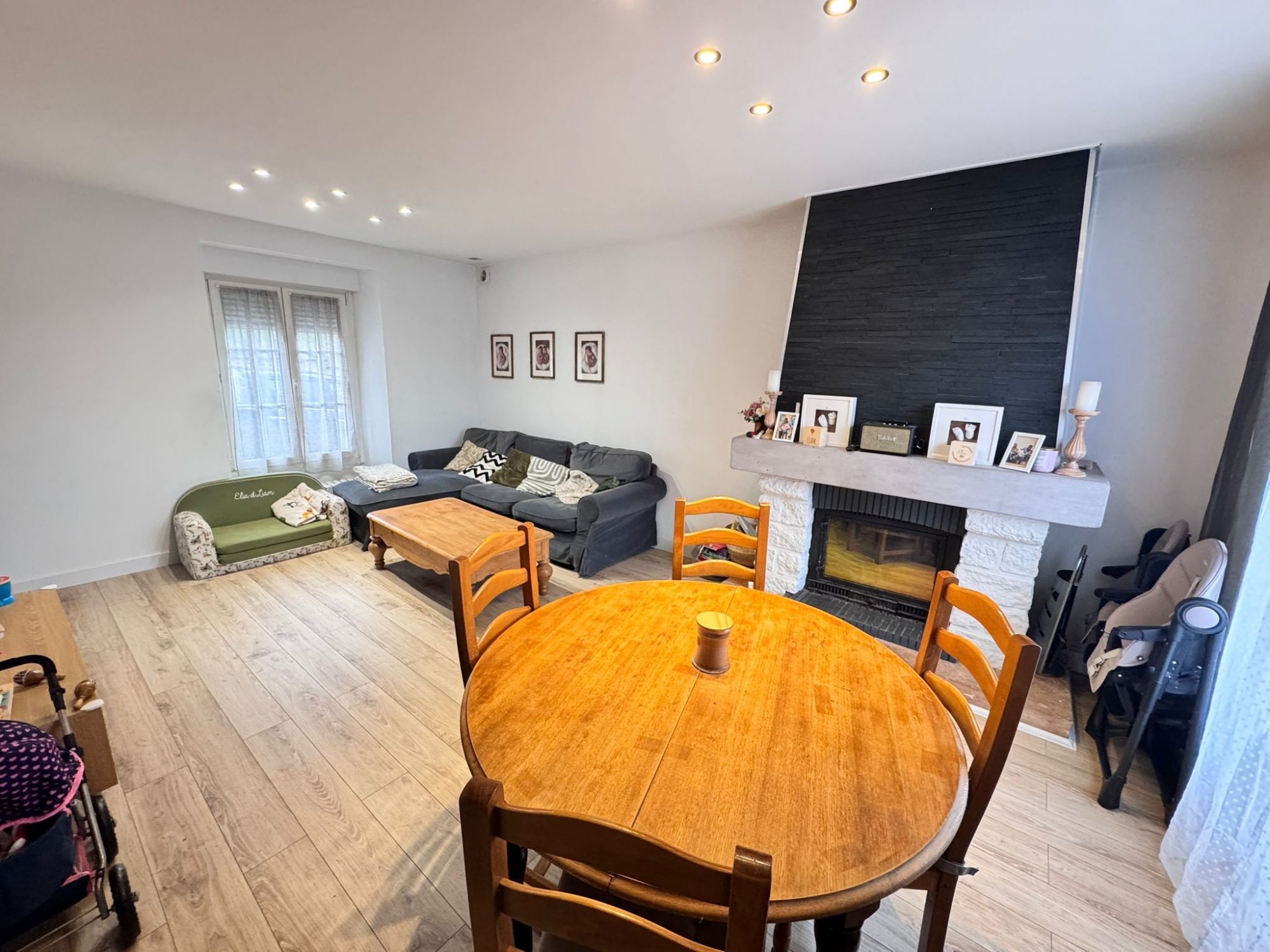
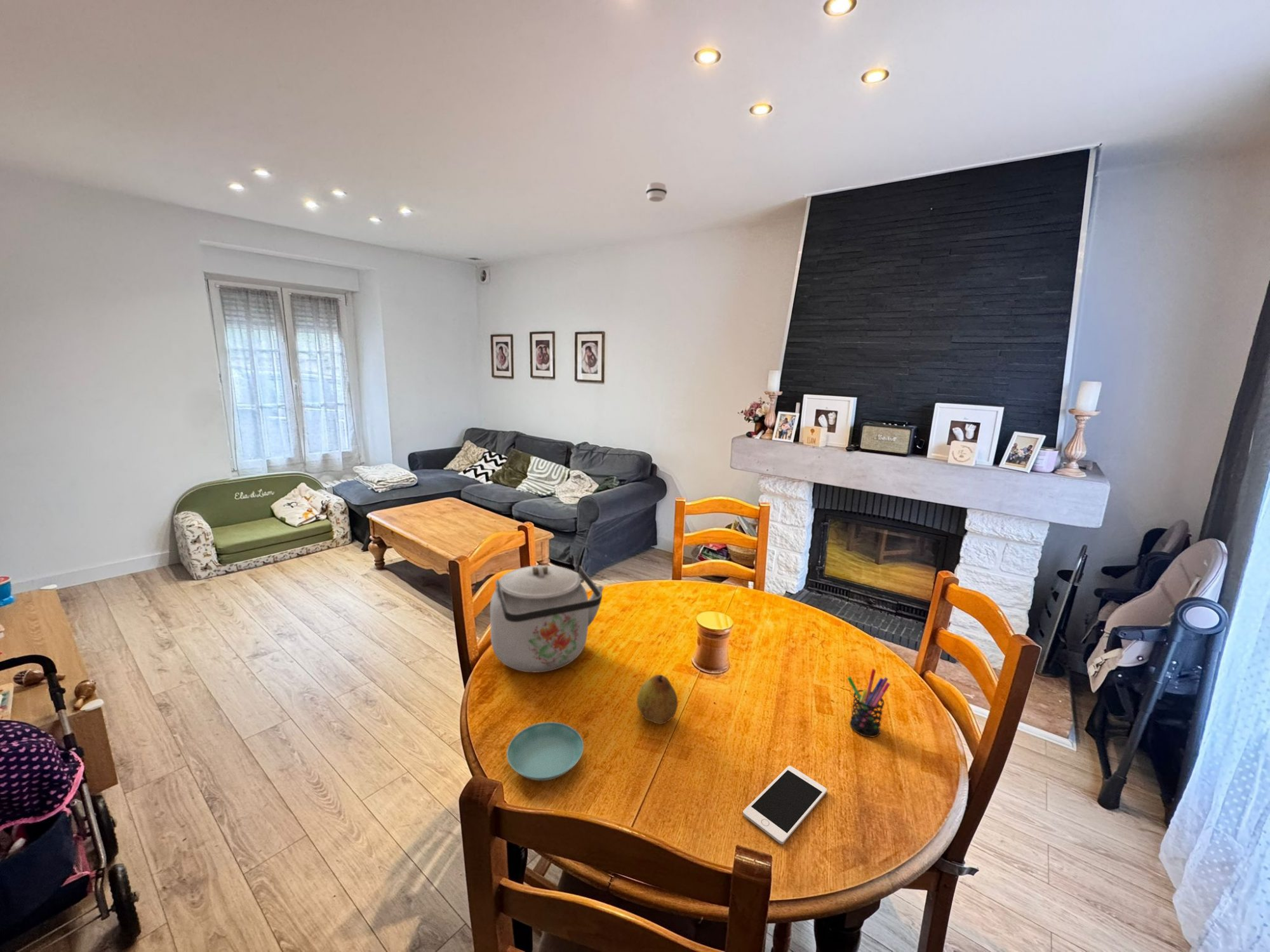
+ fruit [636,674,678,725]
+ smoke detector [645,182,668,202]
+ cell phone [742,765,827,845]
+ kettle [490,564,605,673]
+ saucer [506,722,584,781]
+ pen holder [846,668,891,738]
